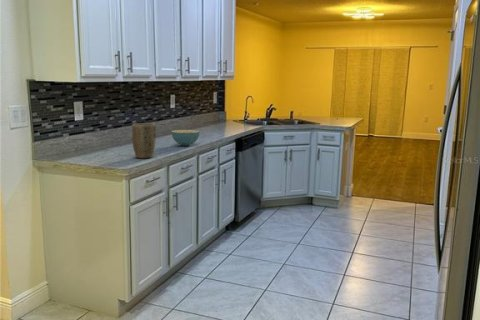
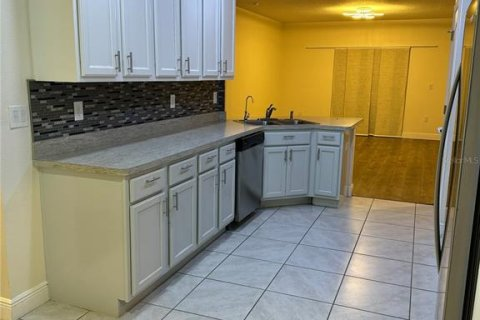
- cereal bowl [171,129,200,147]
- plant pot [131,122,157,159]
